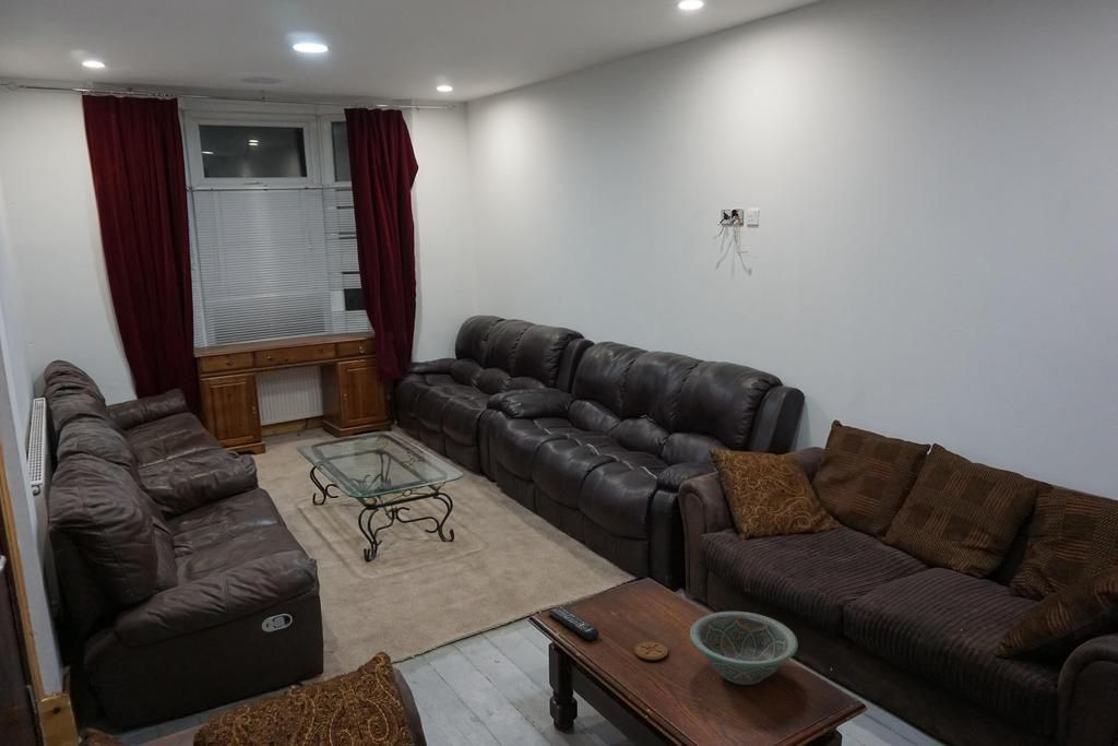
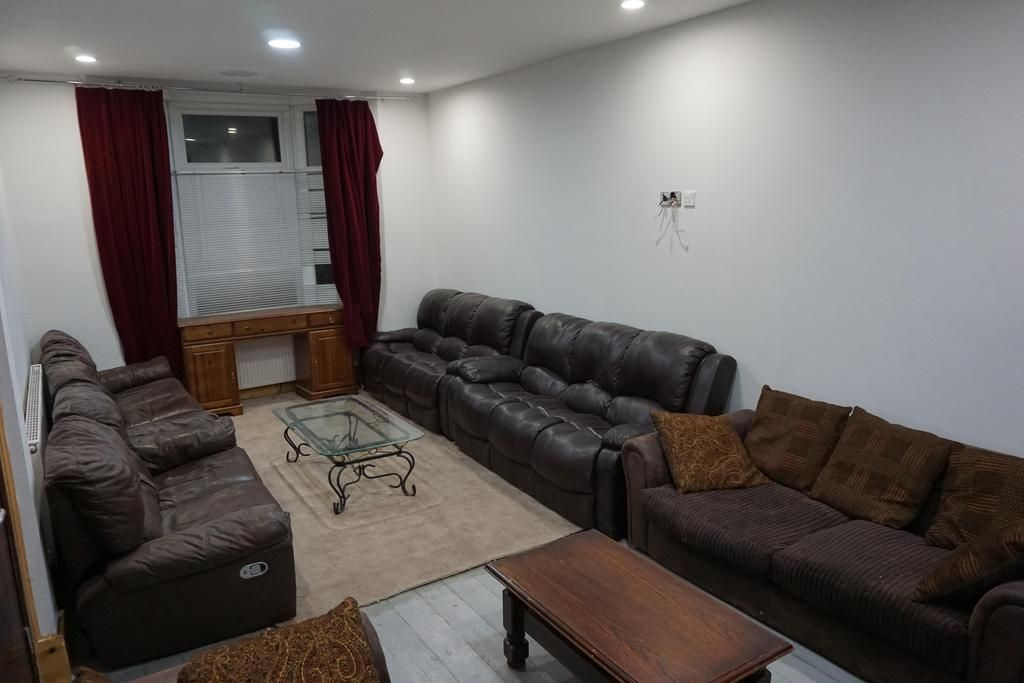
- remote control [547,605,599,641]
- coaster [633,640,669,661]
- decorative bowl [689,611,799,686]
